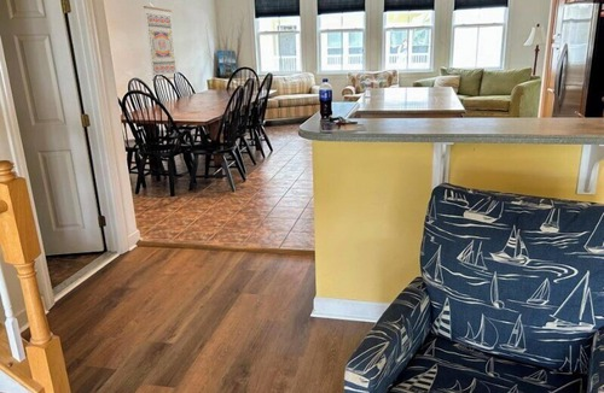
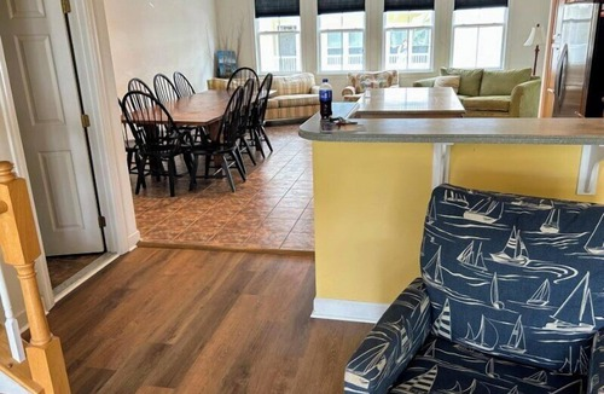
- wall art [143,5,179,82]
